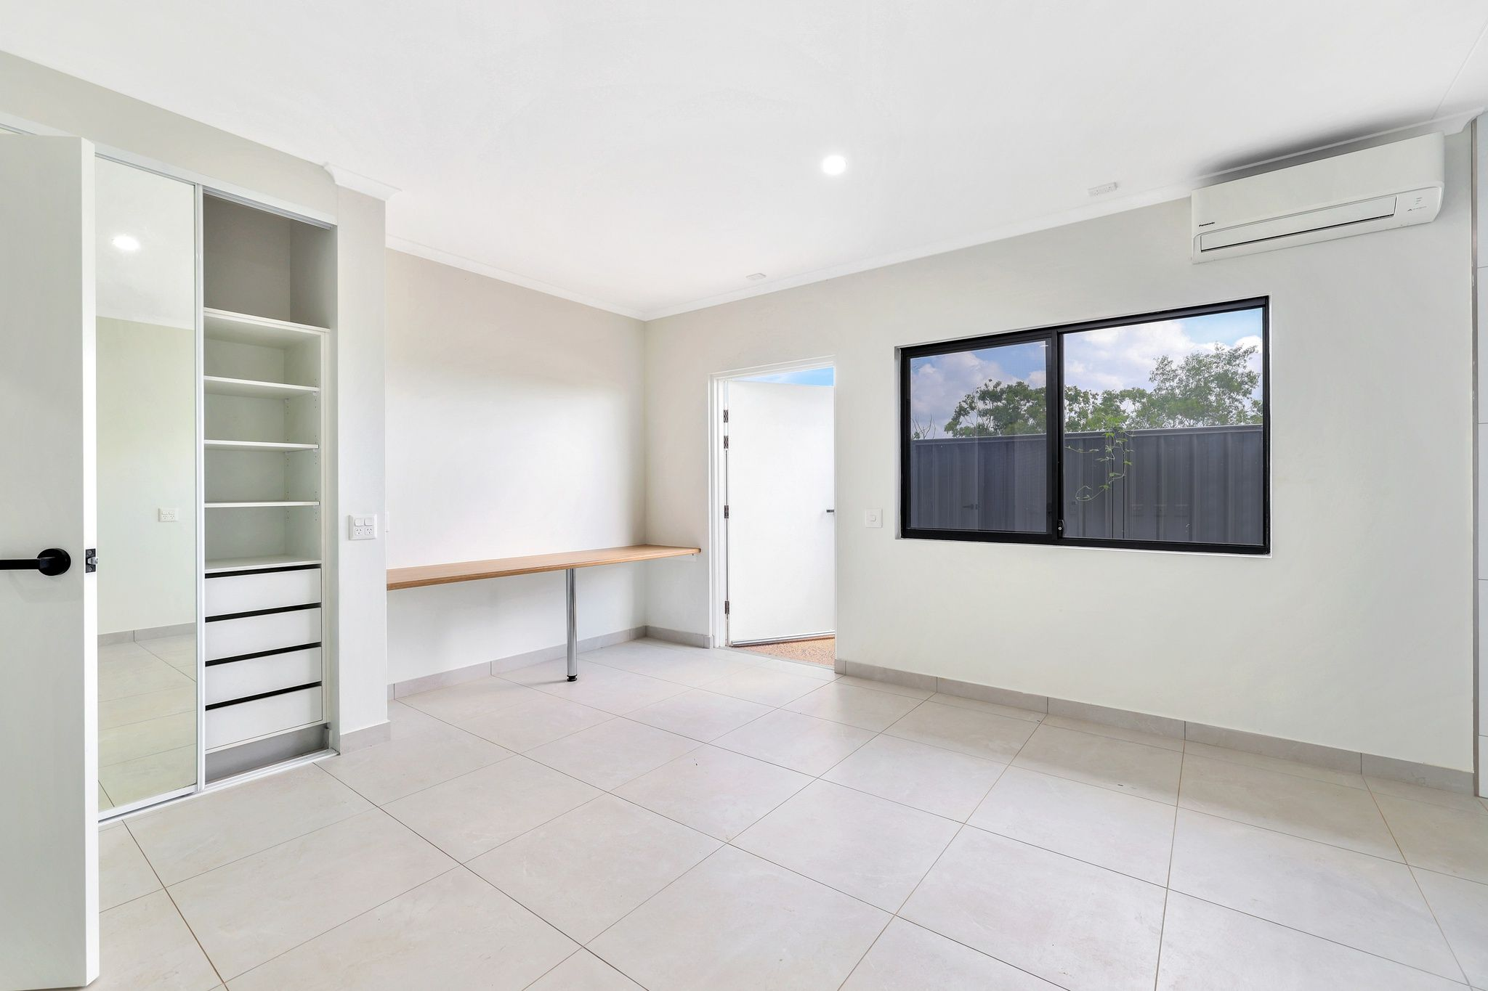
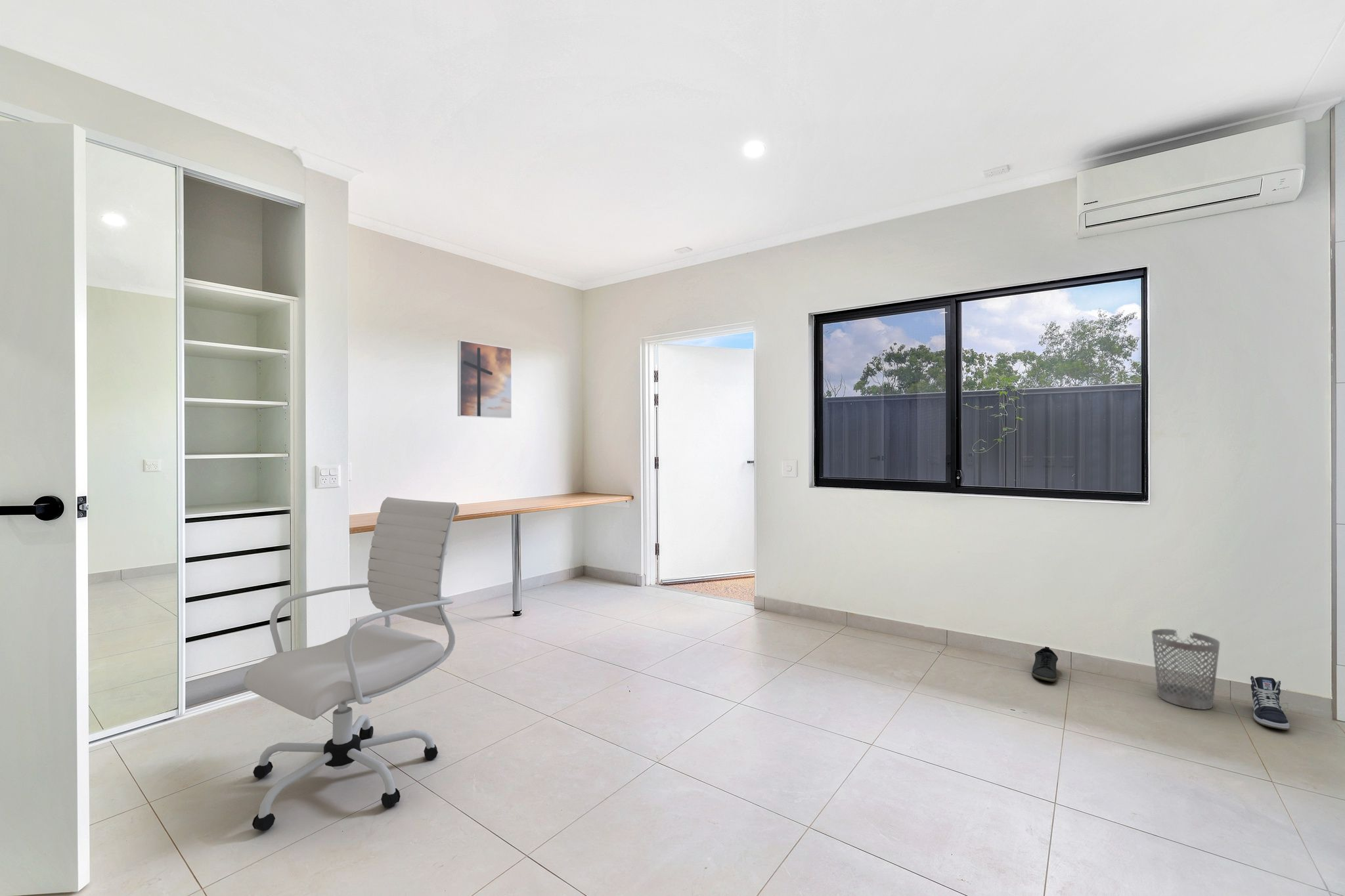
+ office chair [243,496,460,832]
+ wastebasket [1151,628,1221,710]
+ sneaker [1250,675,1290,731]
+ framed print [457,339,512,419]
+ shoe [1031,646,1059,682]
